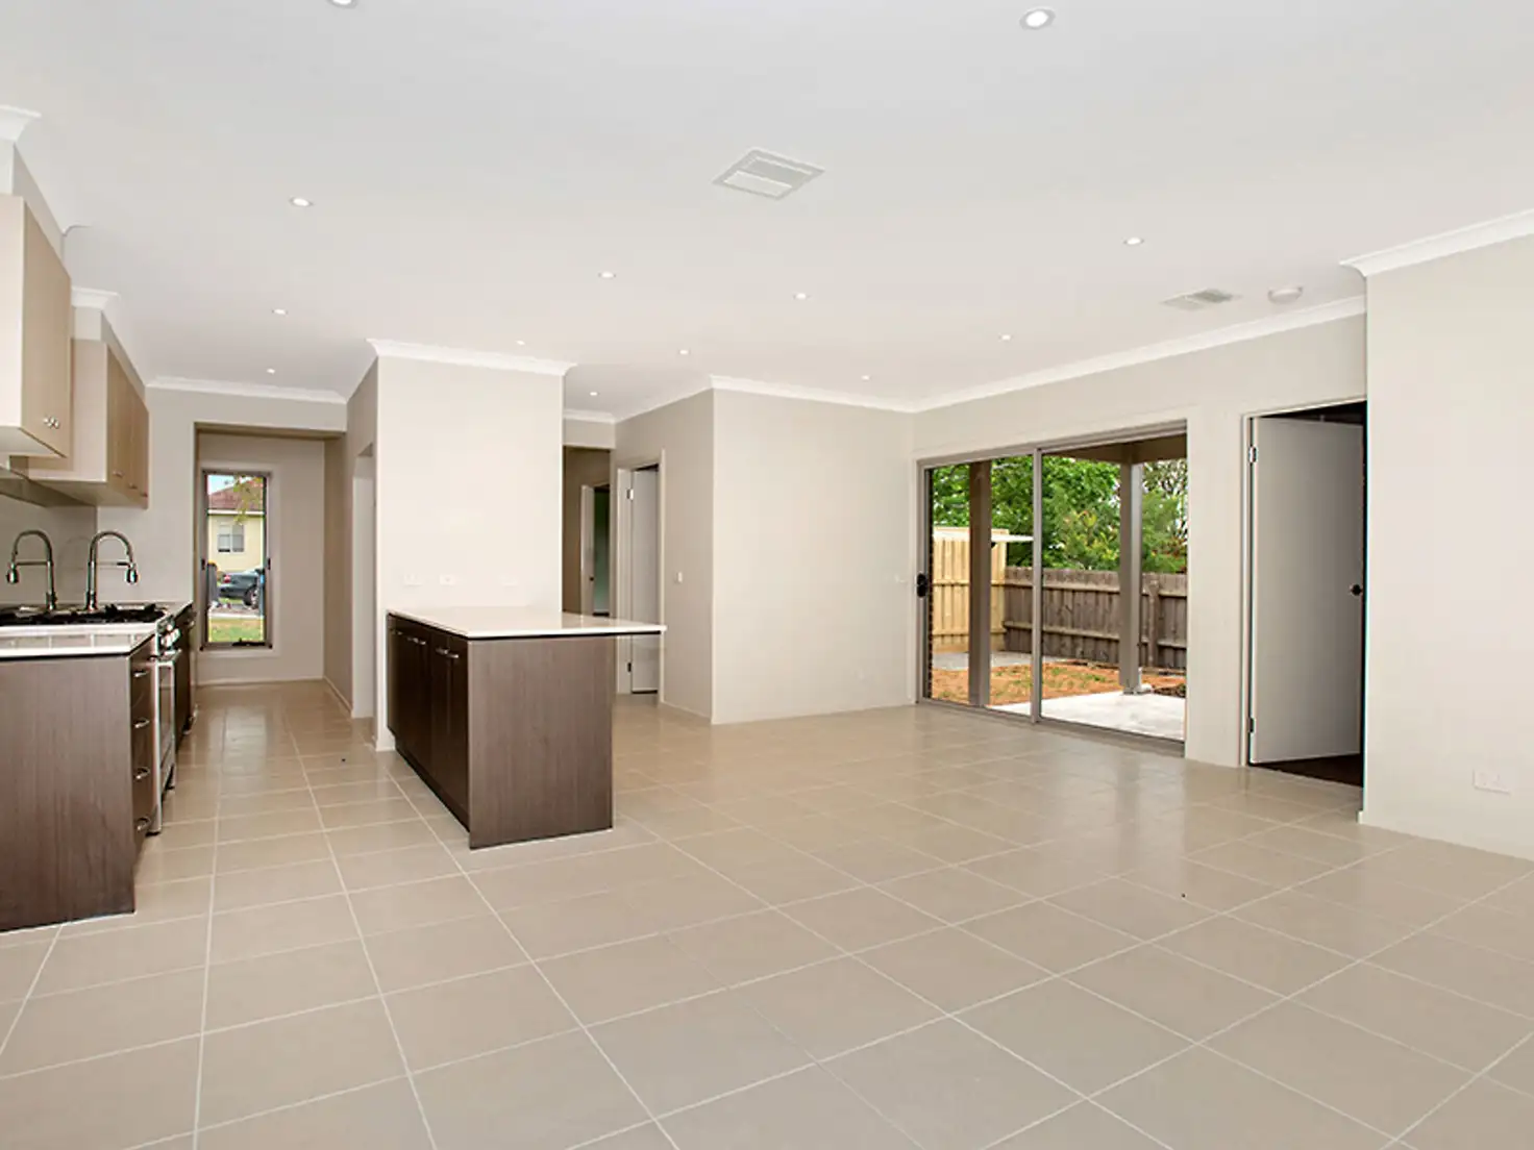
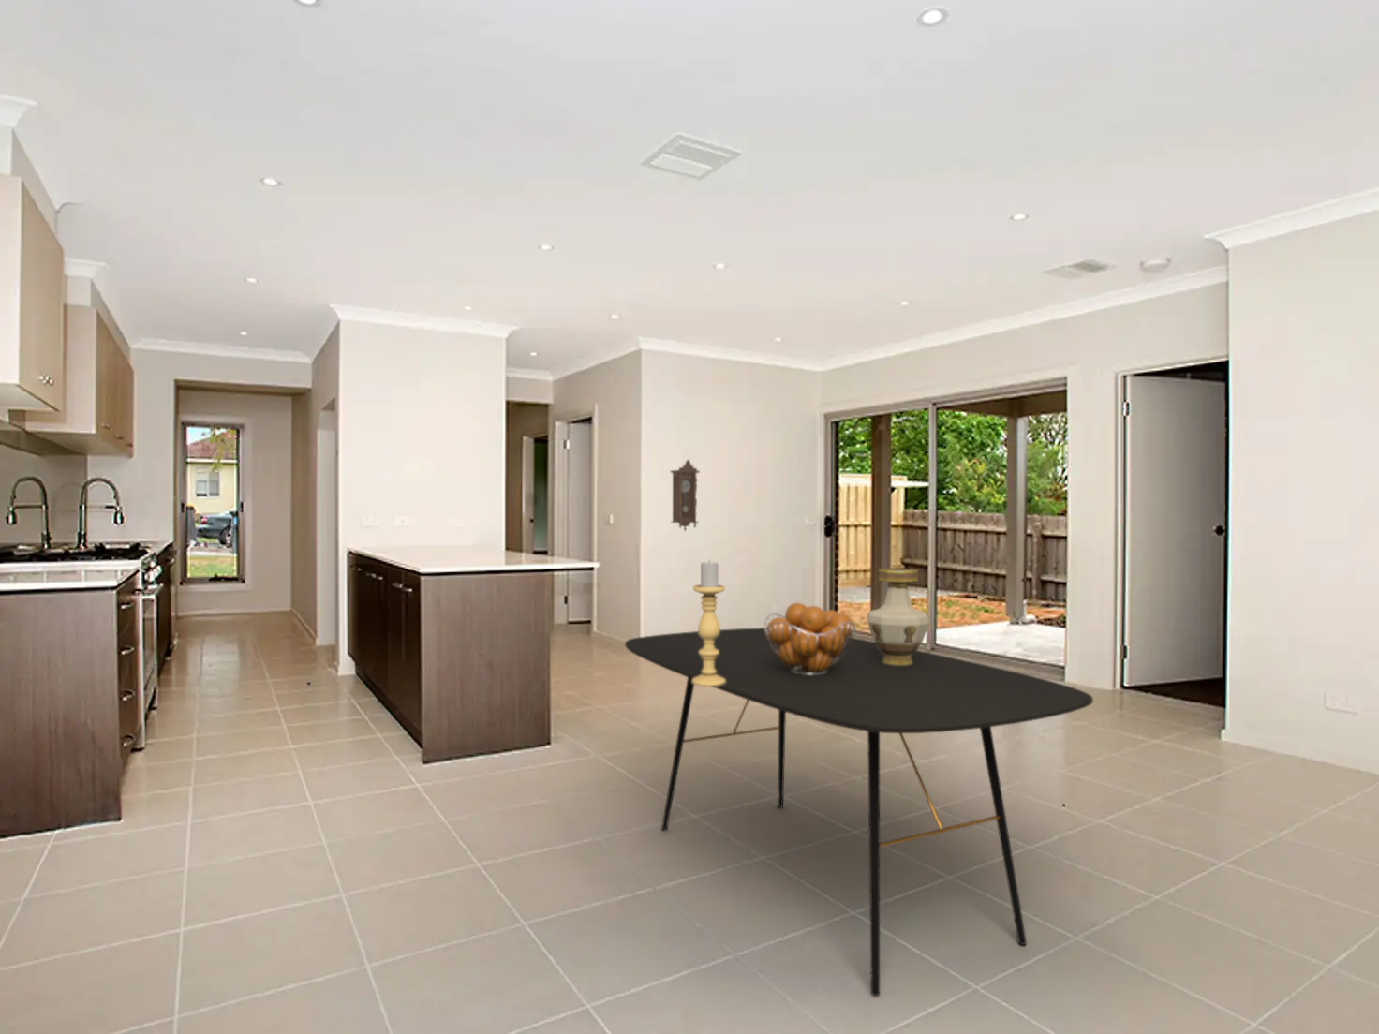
+ vase [865,568,931,665]
+ pendulum clock [670,459,700,532]
+ dining table [624,627,1095,997]
+ candle holder [693,558,726,688]
+ fruit basket [763,602,857,676]
